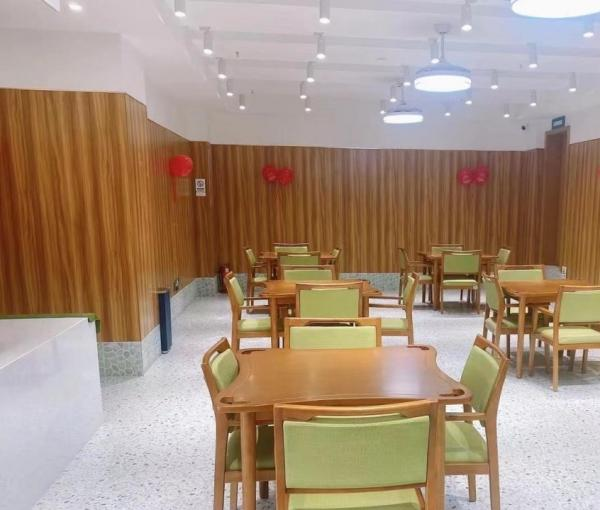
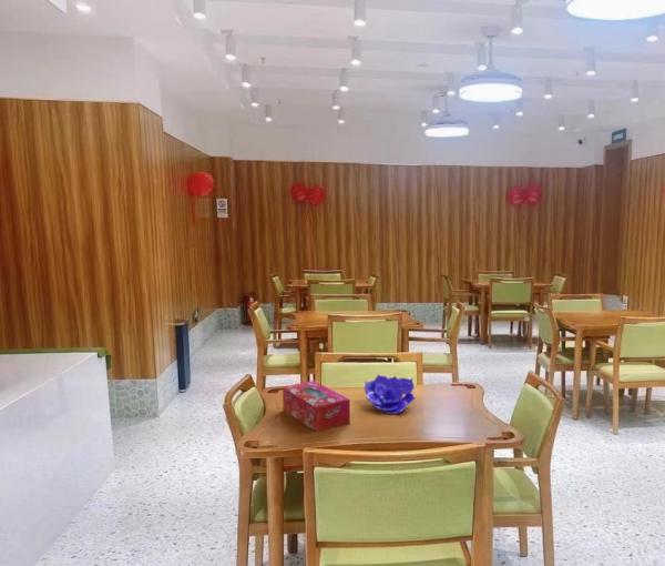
+ decorative bowl [364,374,417,415]
+ tissue box [282,380,351,433]
